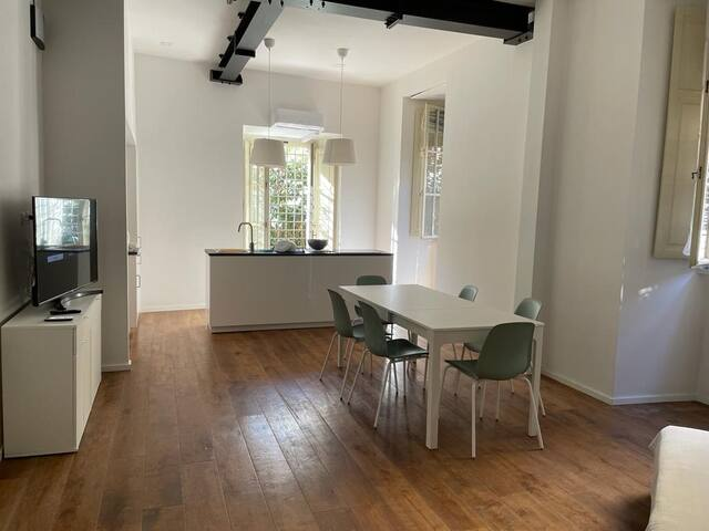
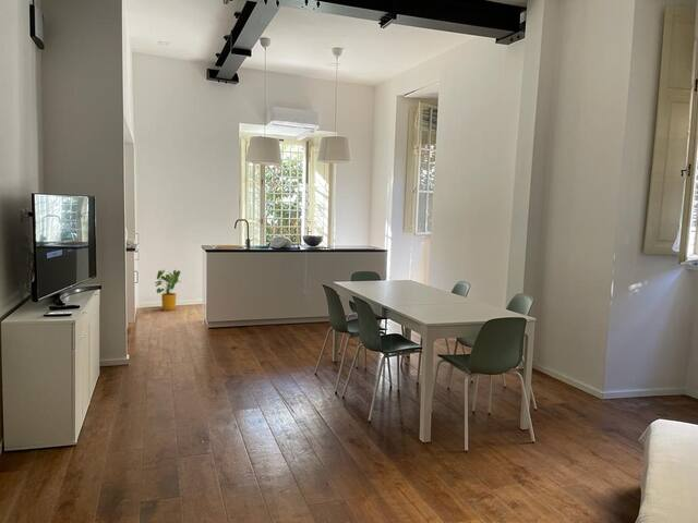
+ house plant [154,269,182,312]
